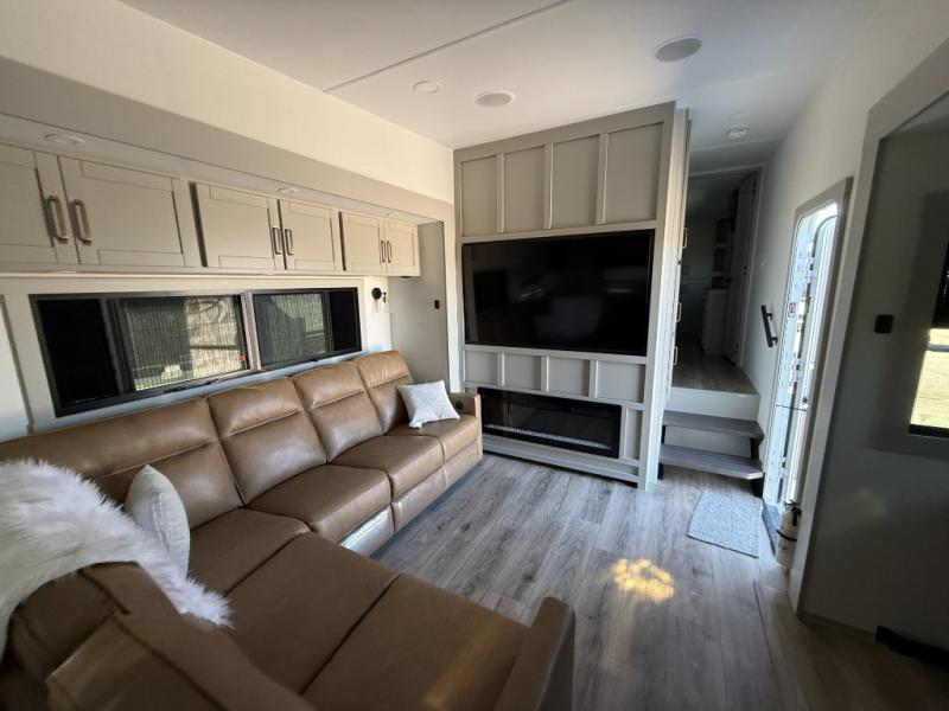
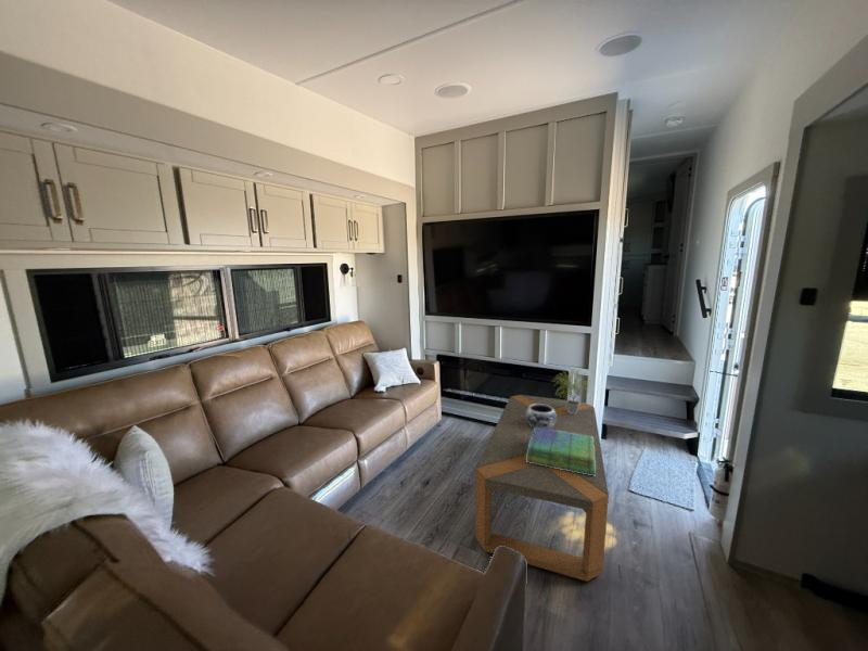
+ decorative bowl [526,404,557,430]
+ coffee table [474,394,610,583]
+ stack of books [526,427,596,476]
+ potted plant [551,366,592,414]
